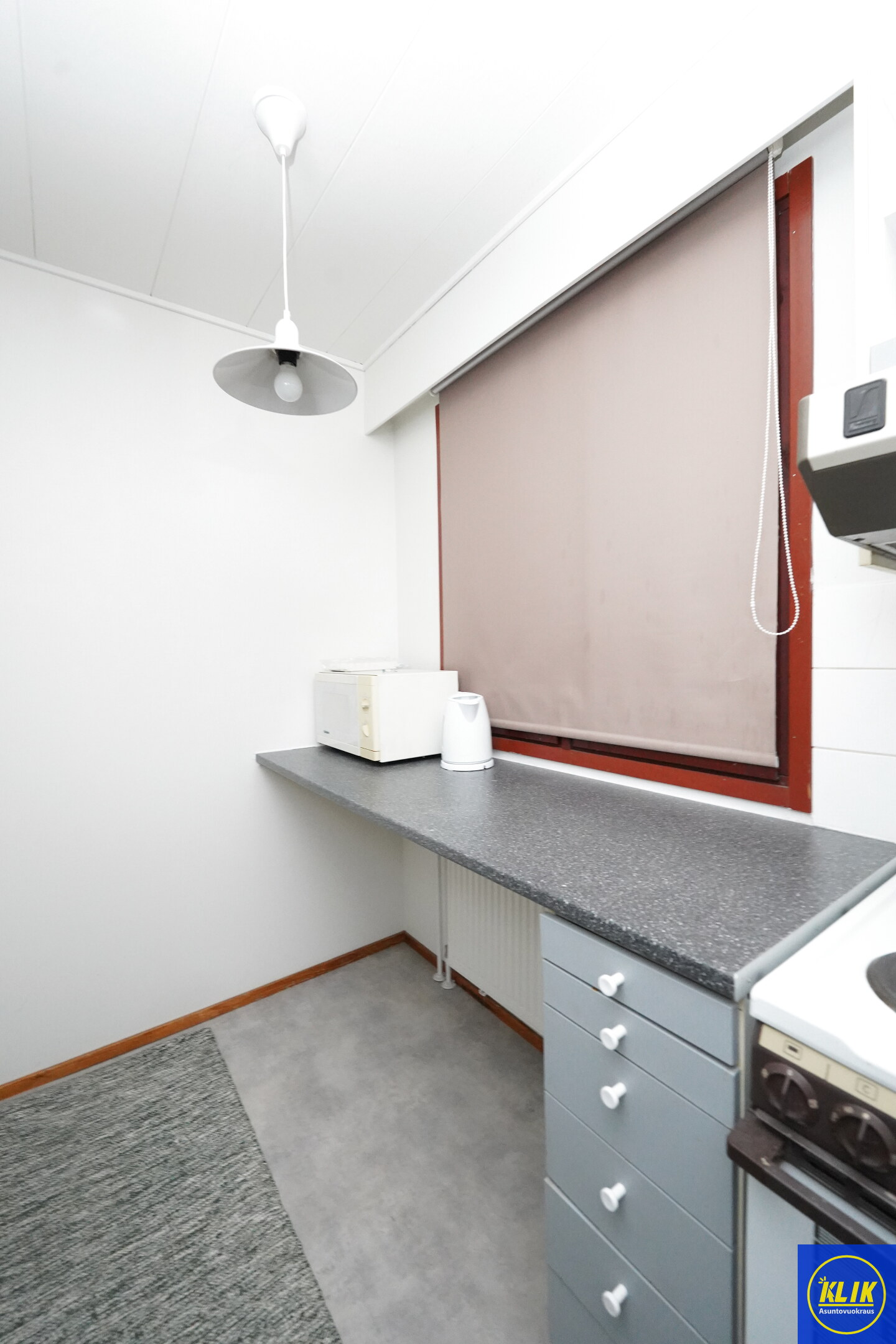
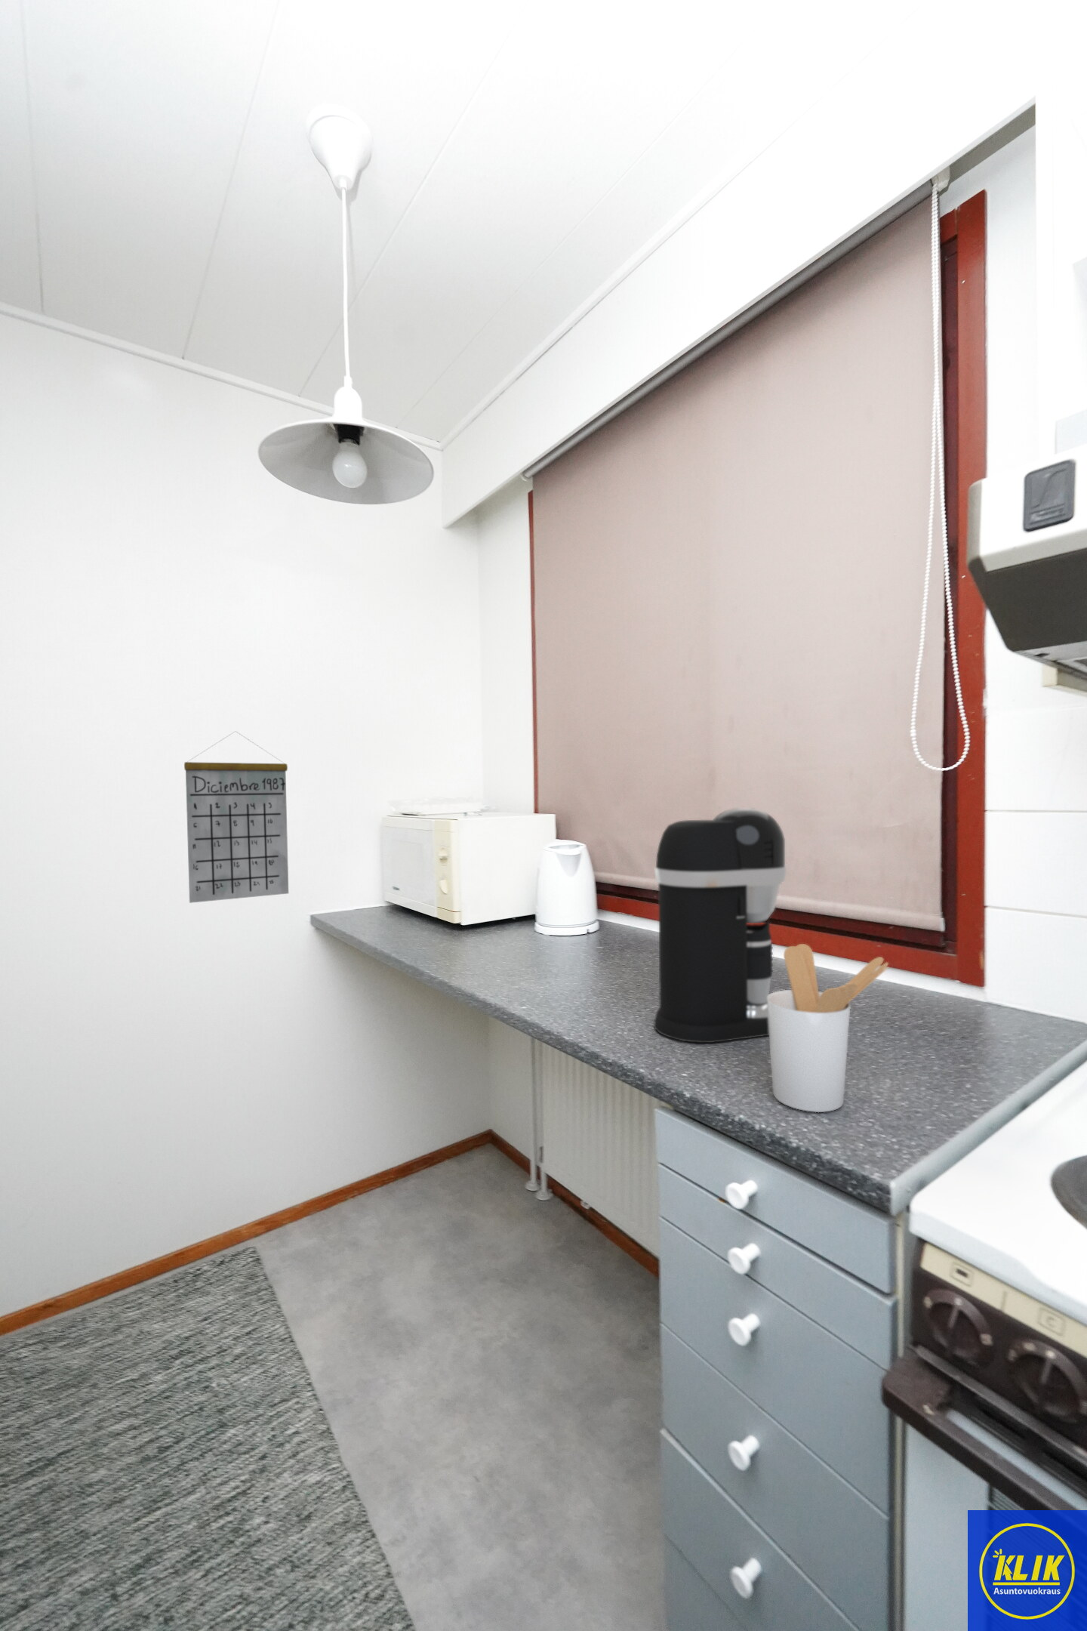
+ coffee maker [653,807,787,1044]
+ calendar [183,731,289,904]
+ utensil holder [767,943,889,1113]
